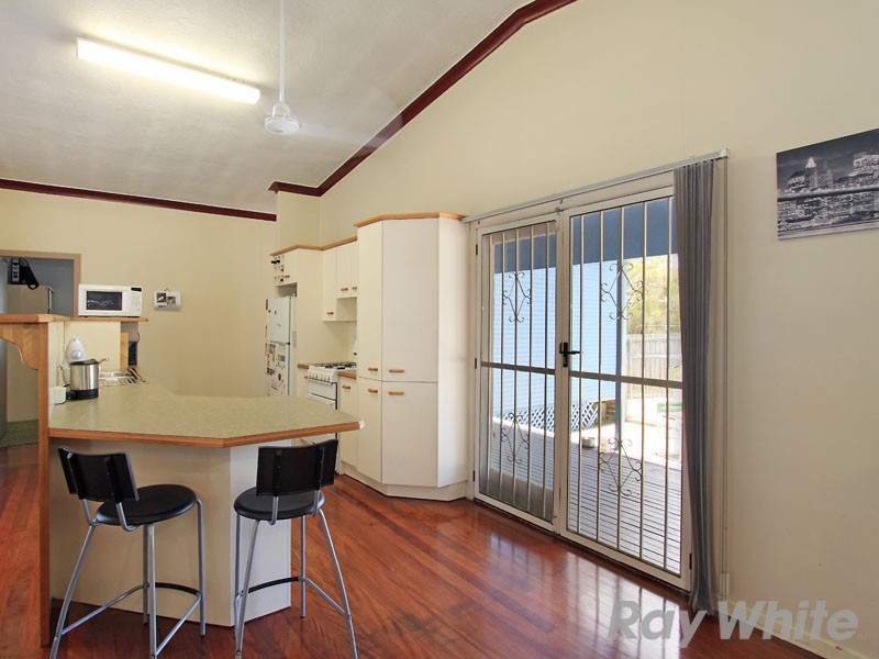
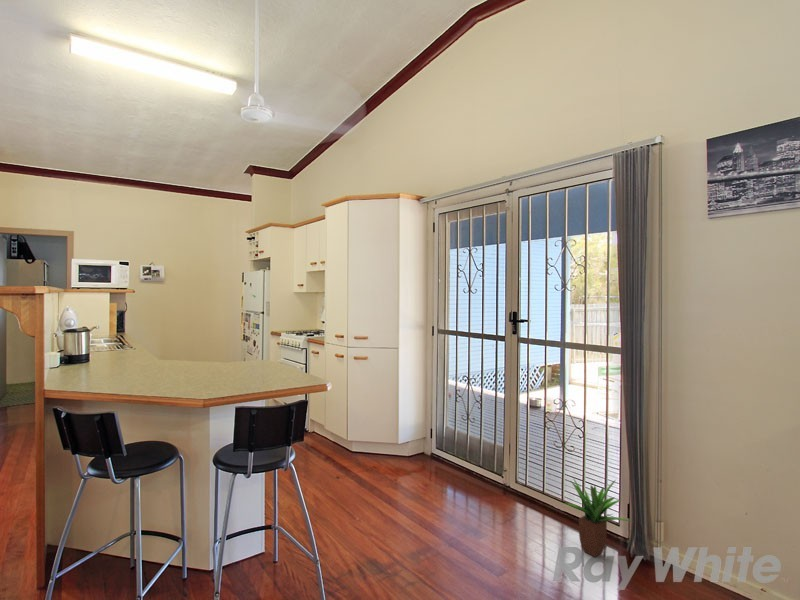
+ potted plant [563,477,634,558]
